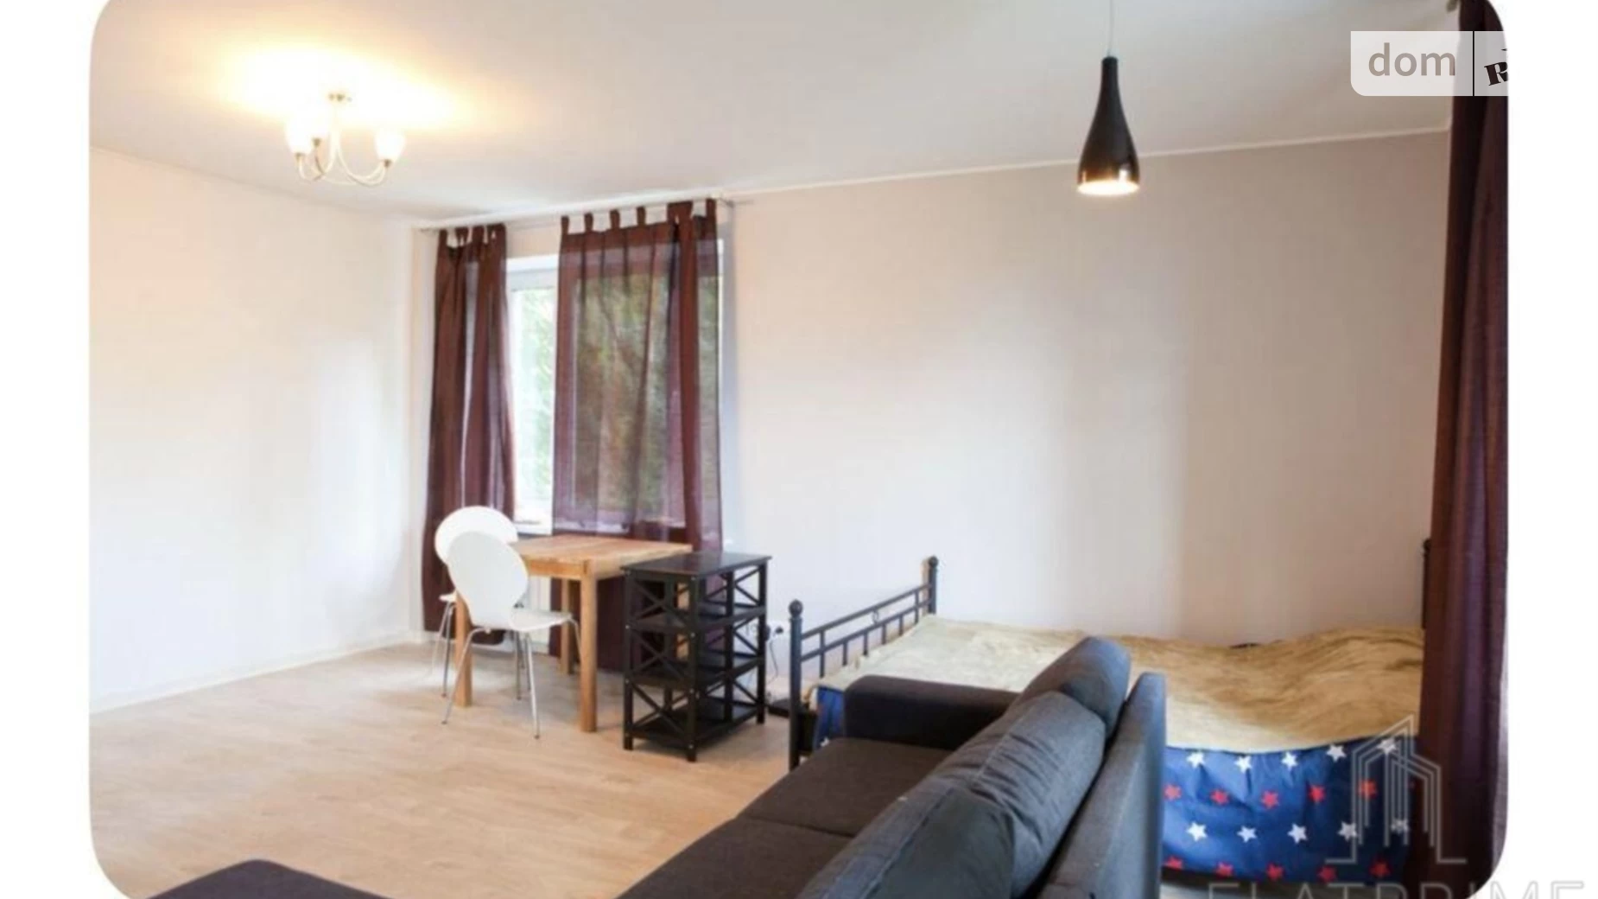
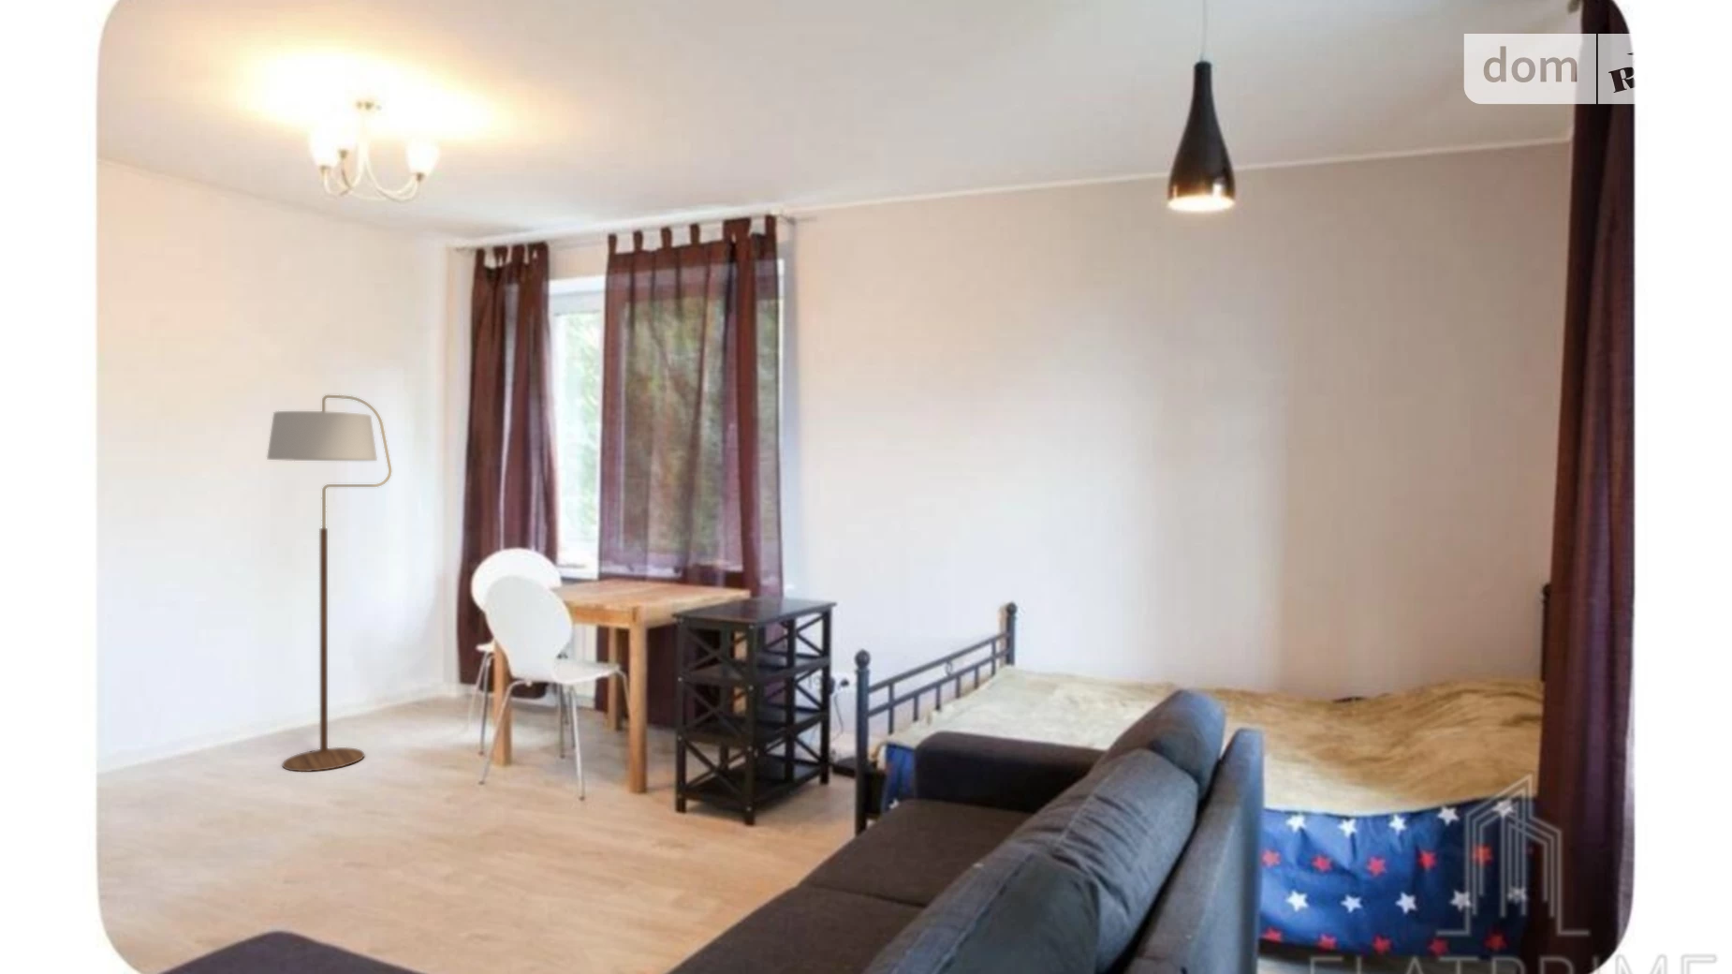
+ floor lamp [266,395,393,773]
